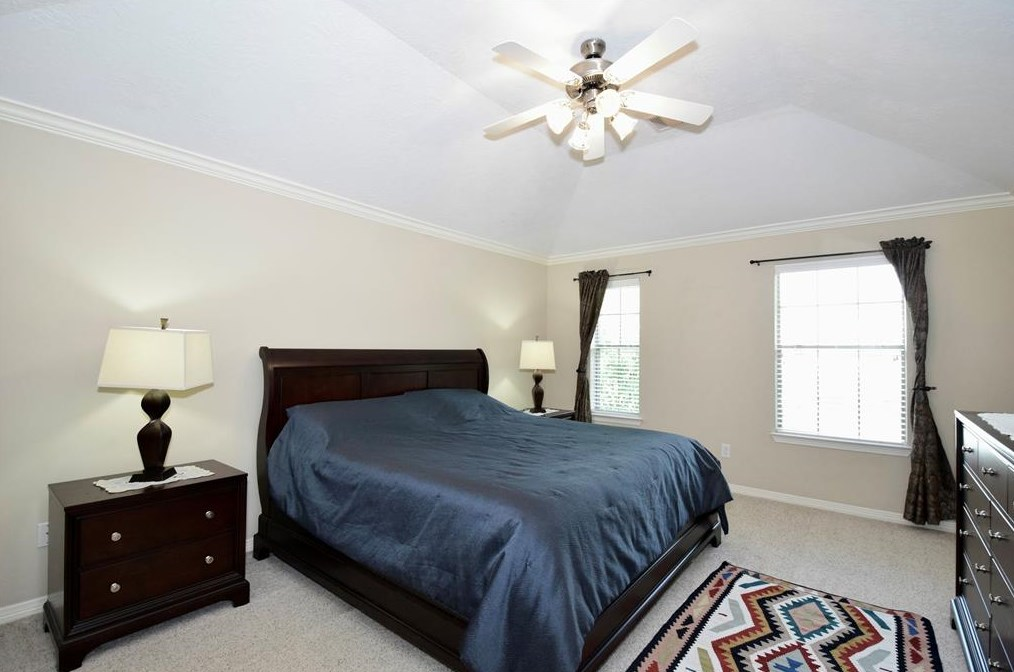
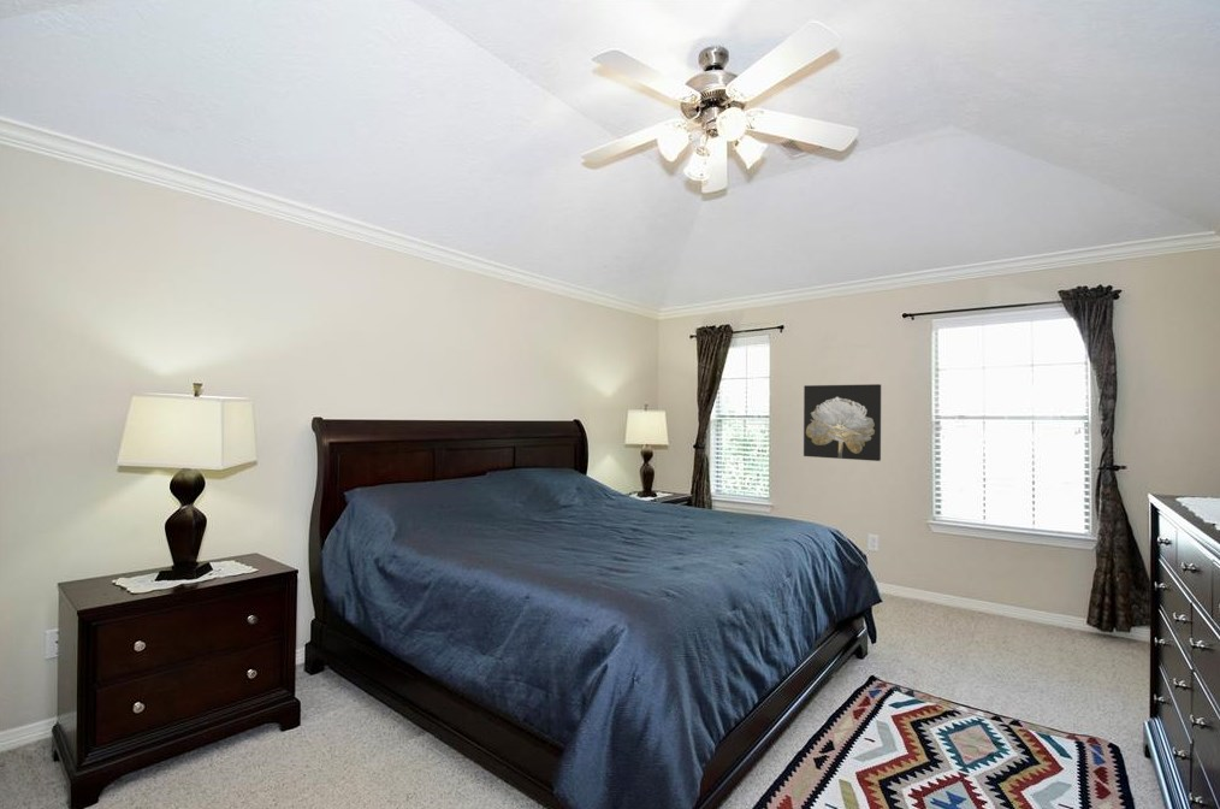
+ wall art [803,383,882,462]
